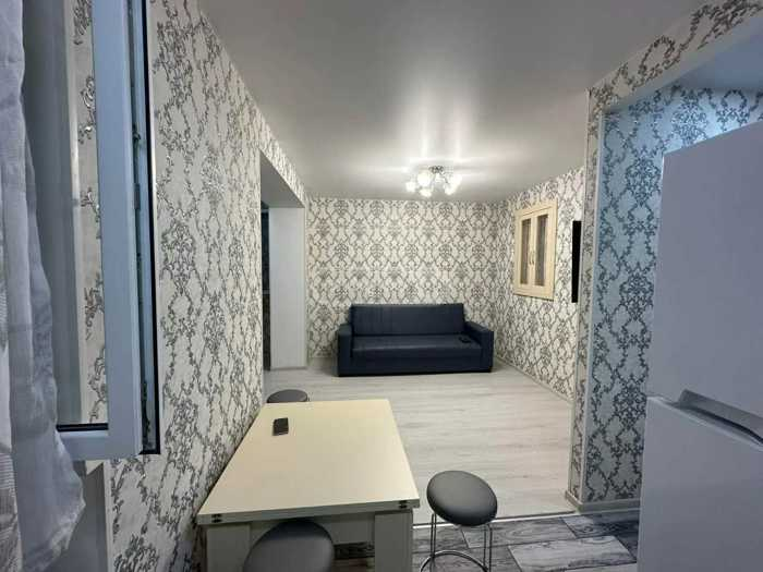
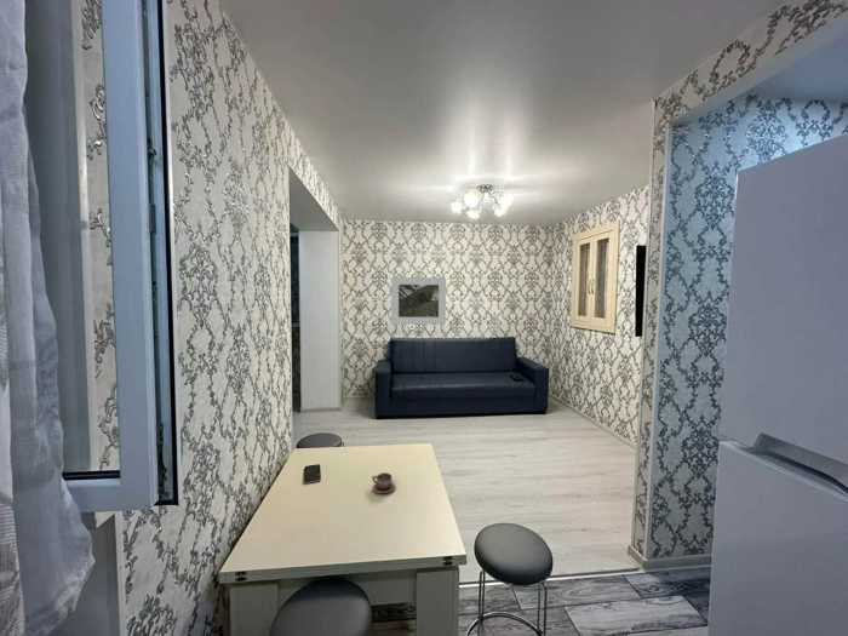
+ cup [371,471,396,494]
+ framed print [390,276,447,326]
